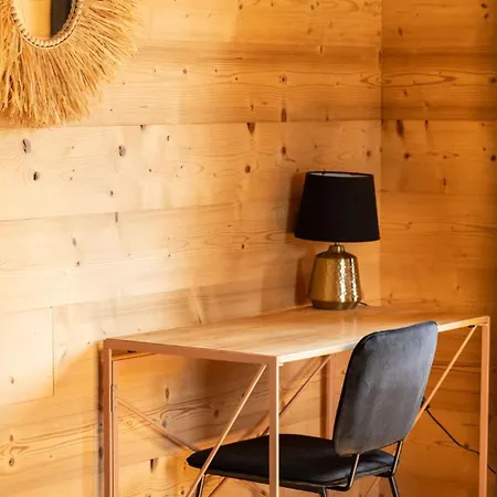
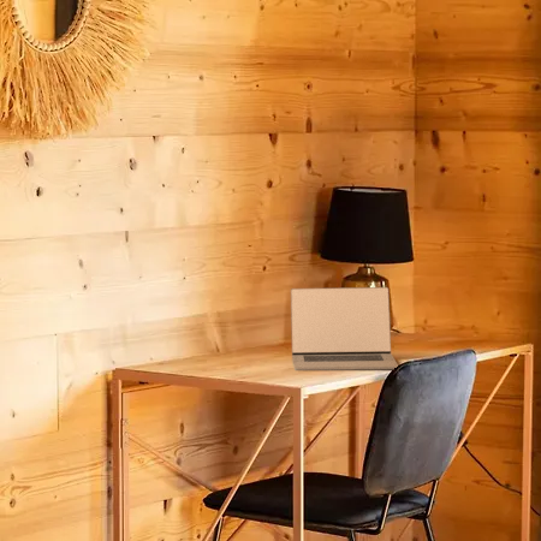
+ laptop [290,286,399,371]
